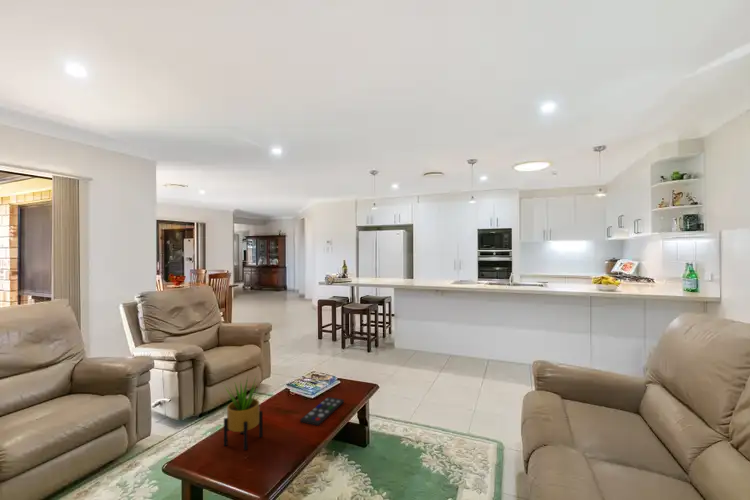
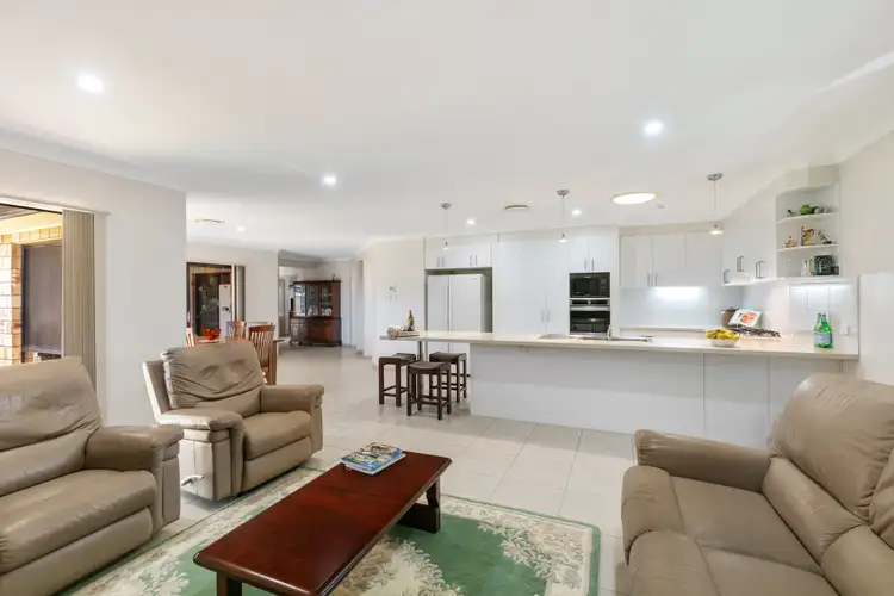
- potted plant [223,376,264,451]
- remote control [299,396,345,426]
